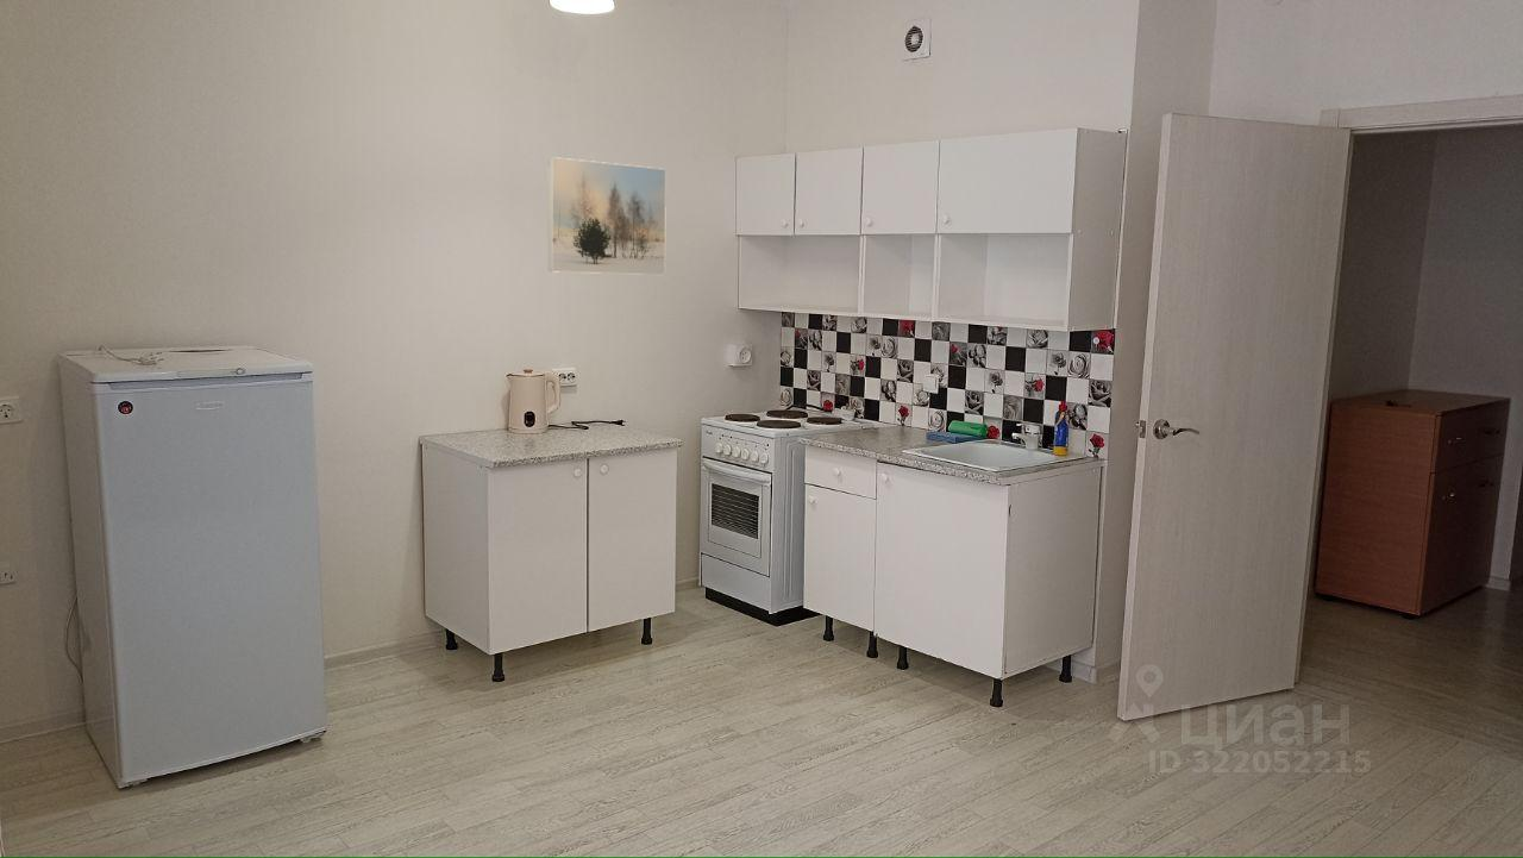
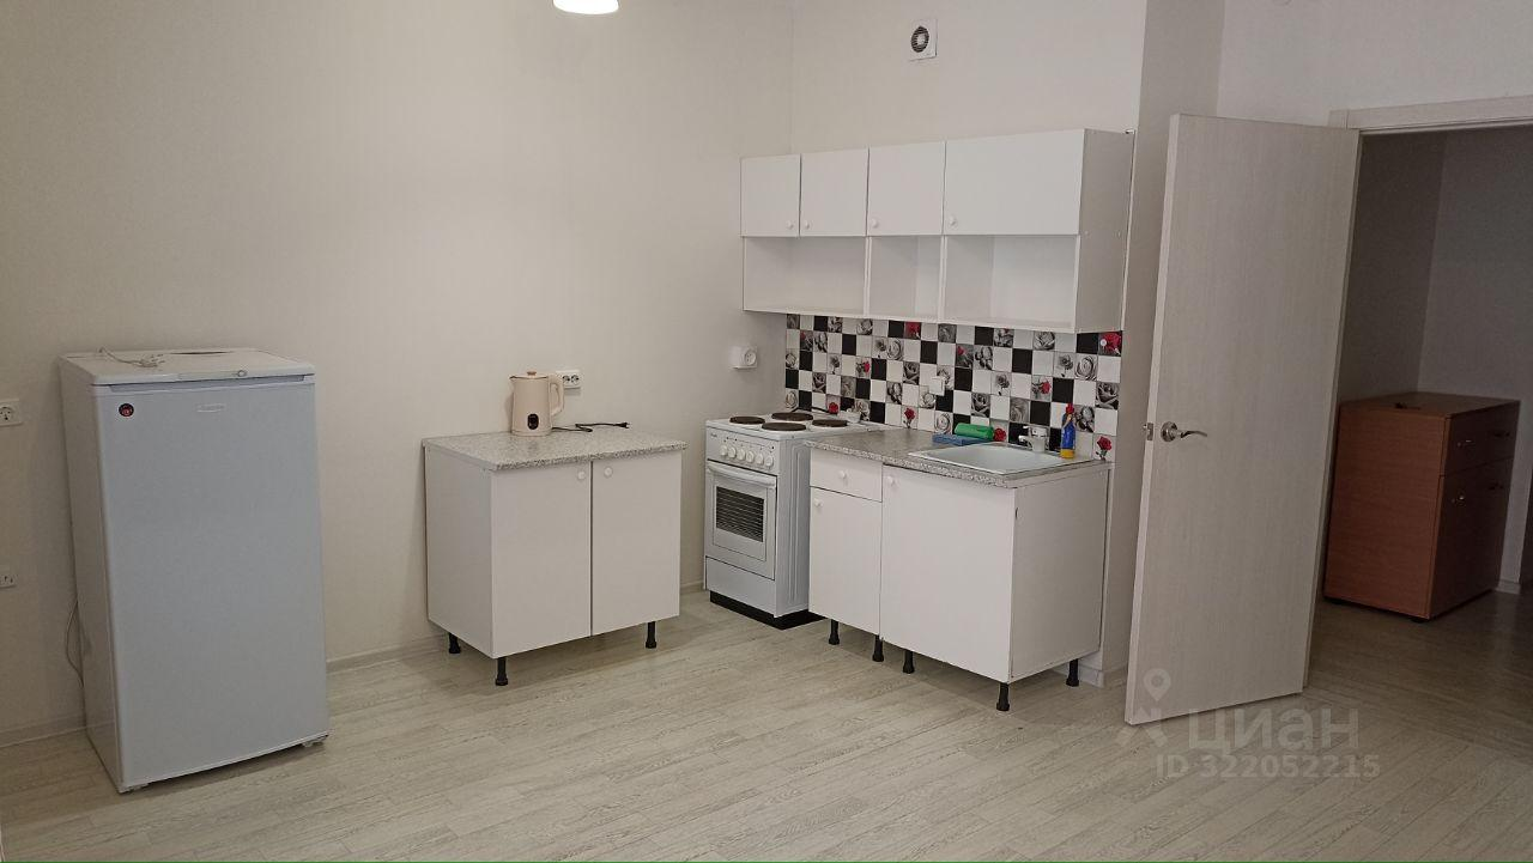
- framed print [547,156,668,276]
